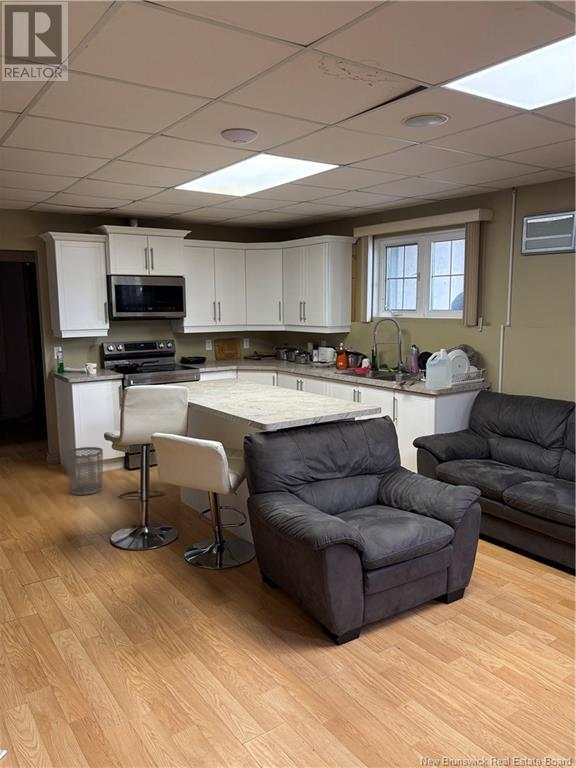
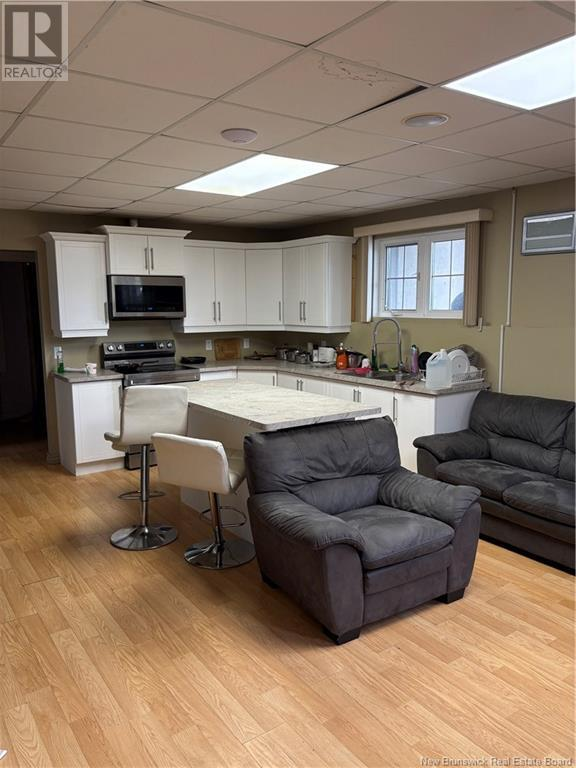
- waste bin [65,446,104,496]
